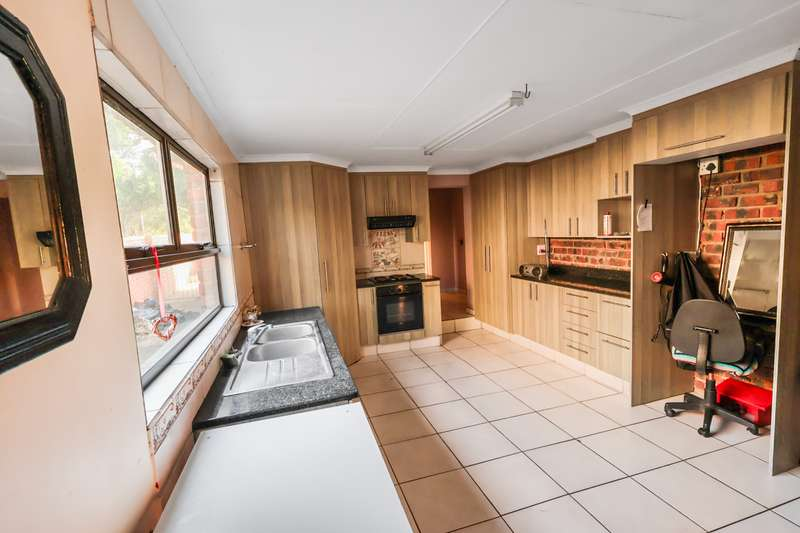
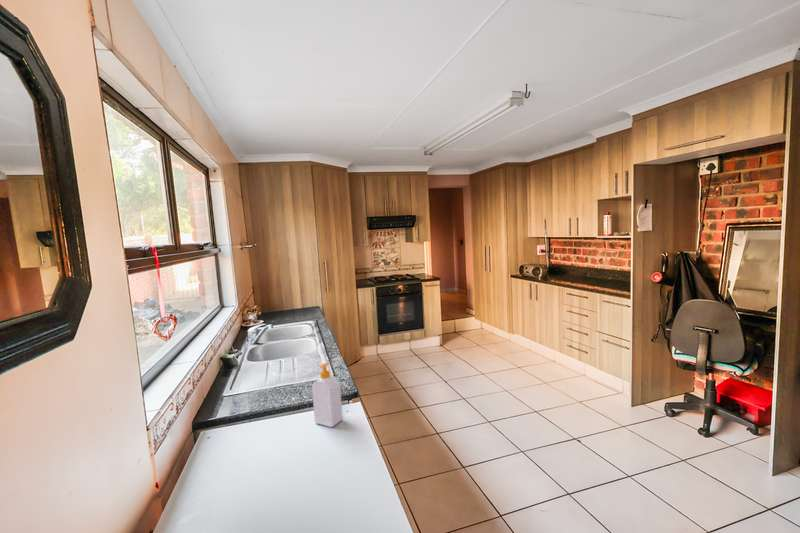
+ soap bottle [311,361,344,428]
